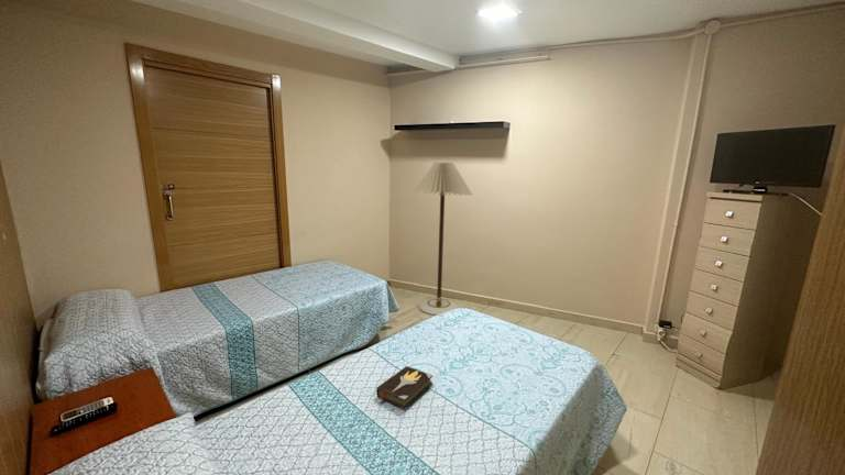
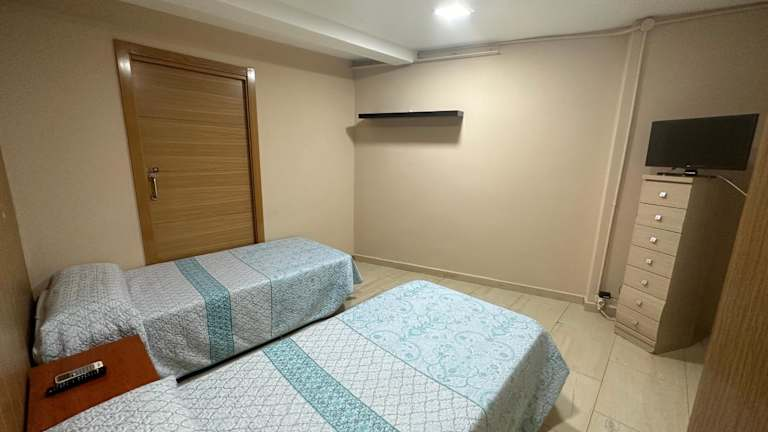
- hardback book [375,365,434,411]
- floor lamp [411,162,473,316]
